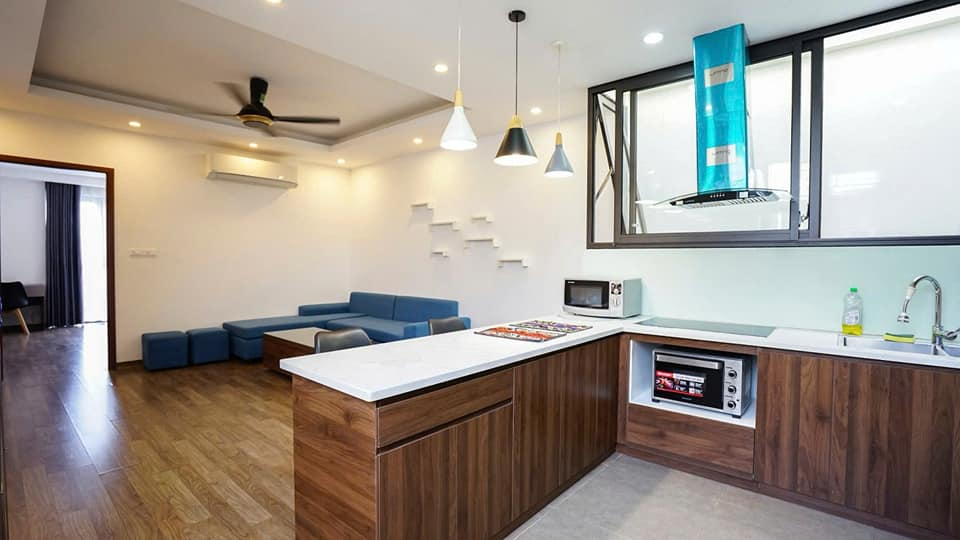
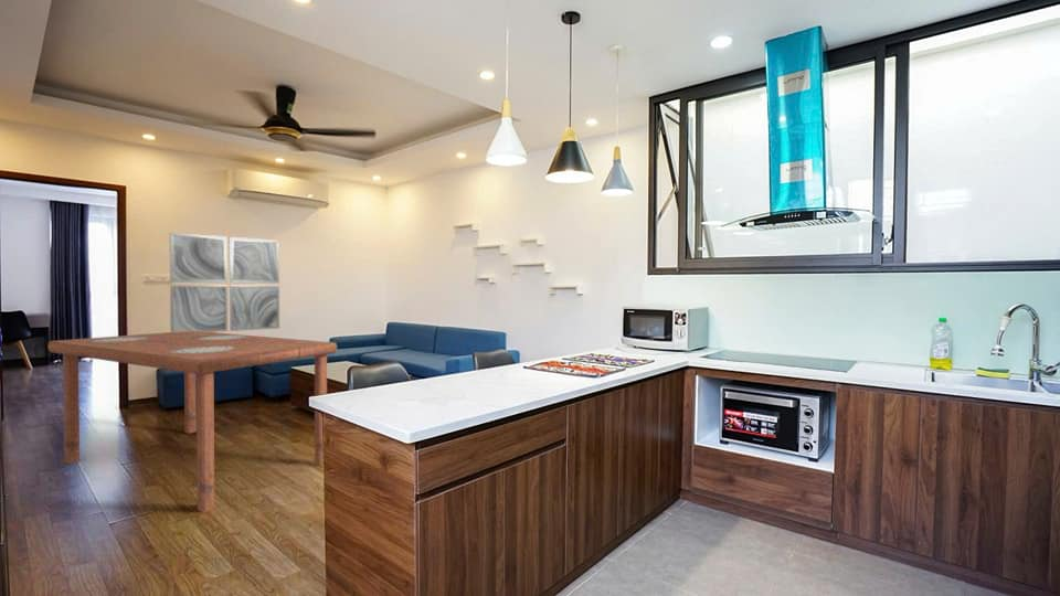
+ table [47,331,338,513]
+ wall art [169,232,280,333]
